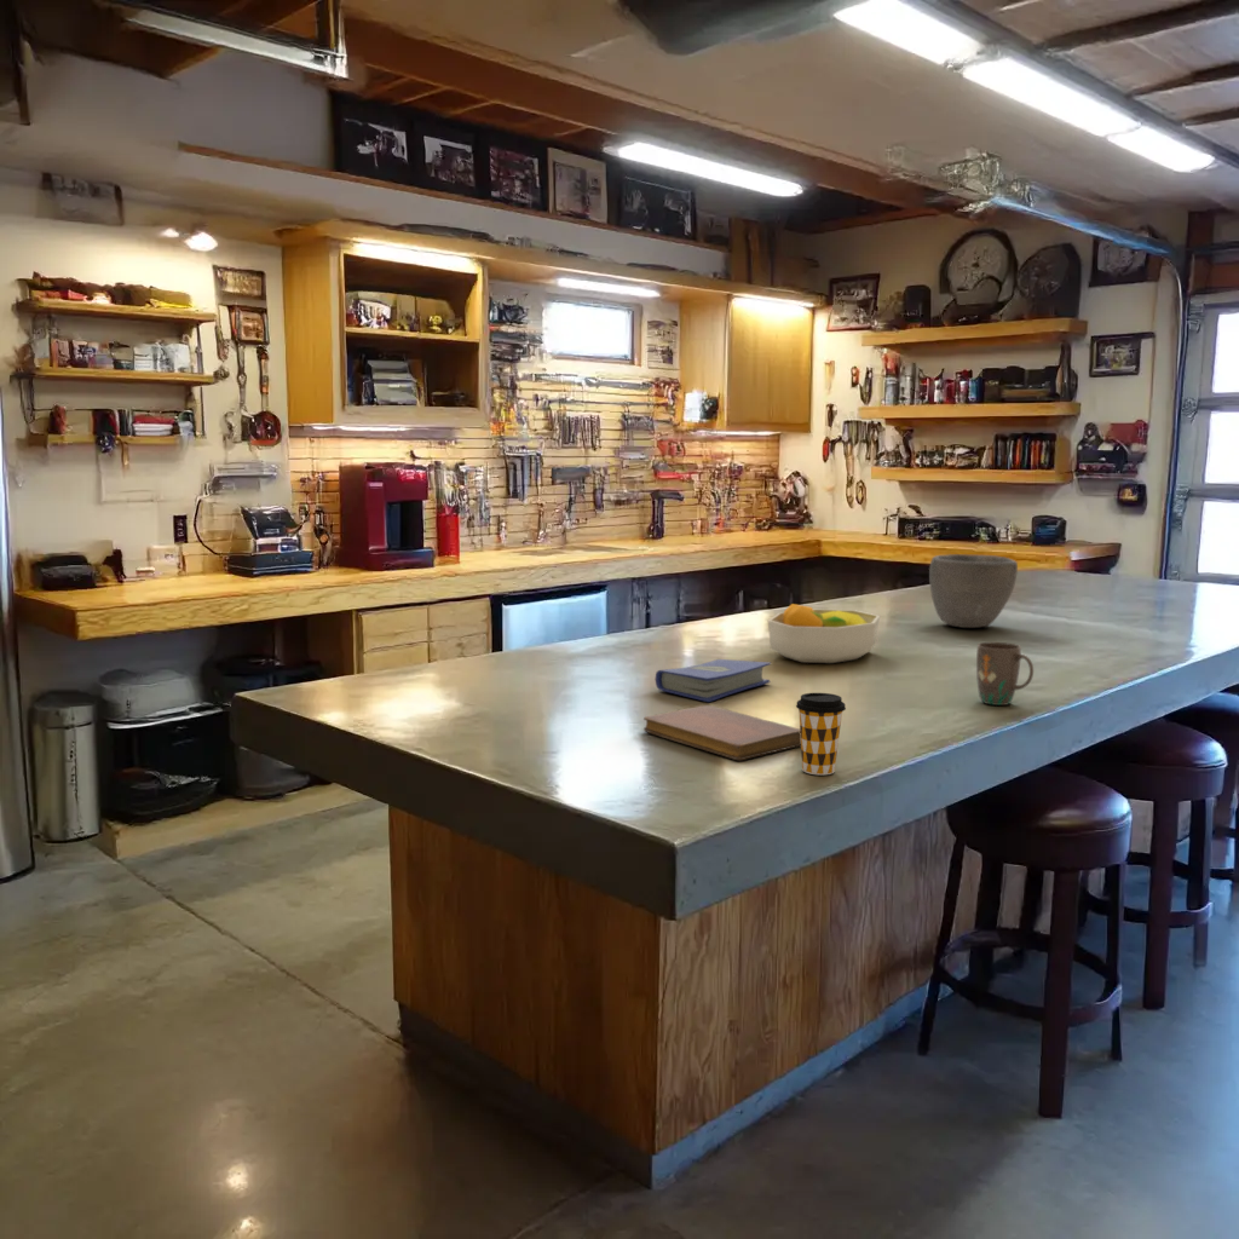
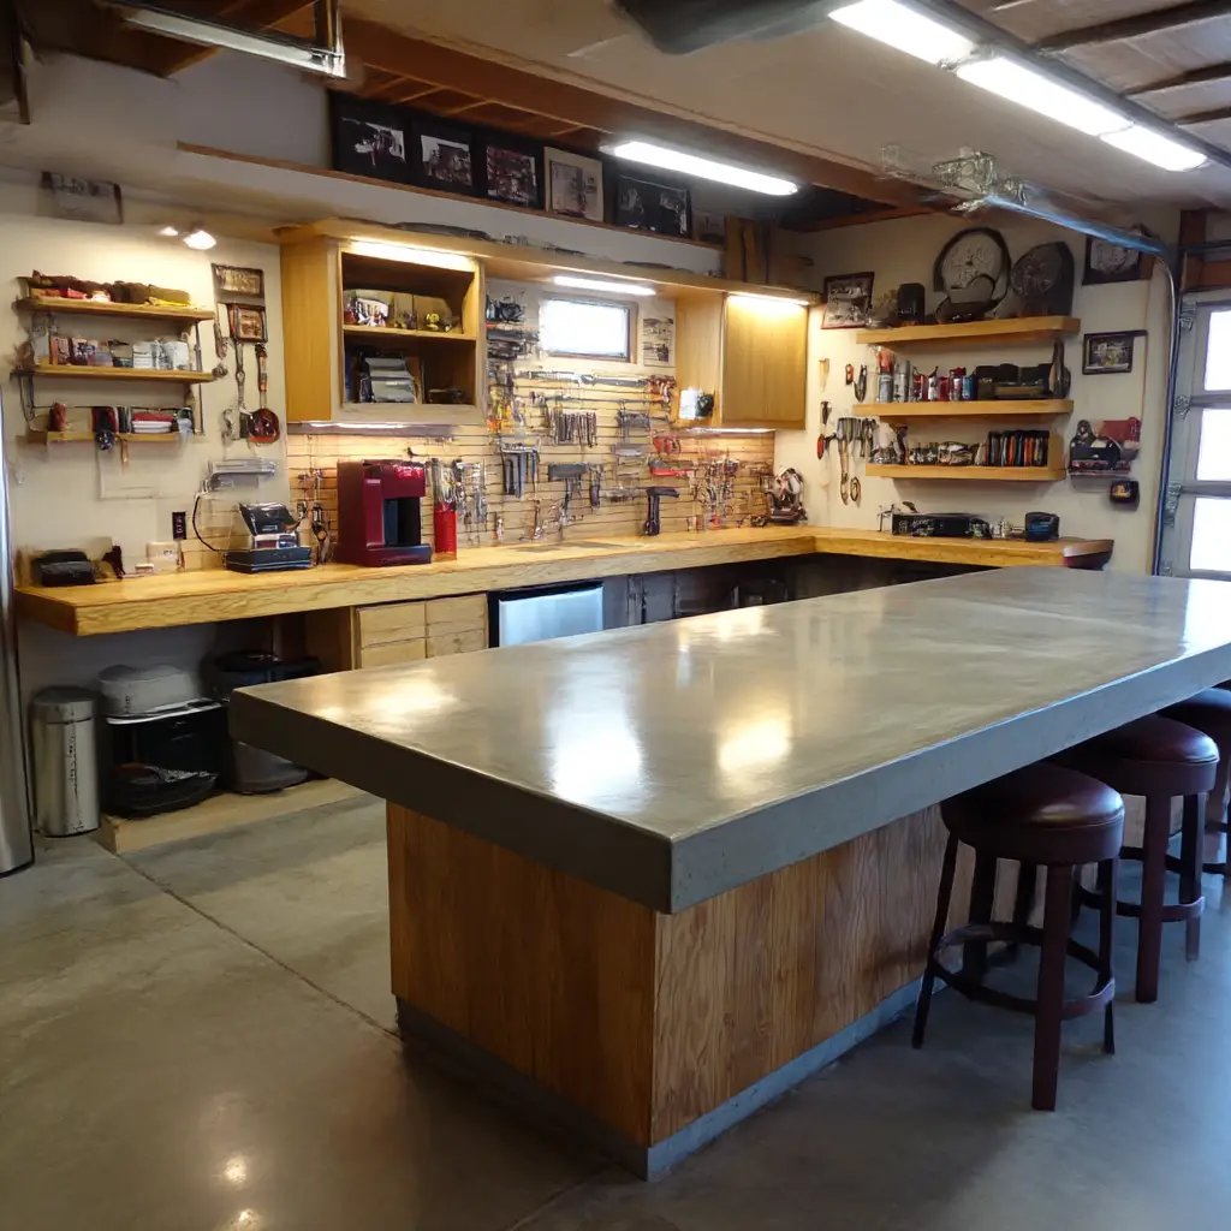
- hardcover book [655,658,772,703]
- fruit bowl [767,603,881,664]
- bowl [928,553,1019,629]
- notebook [642,704,801,761]
- coffee cup [795,692,847,776]
- mug [975,641,1035,707]
